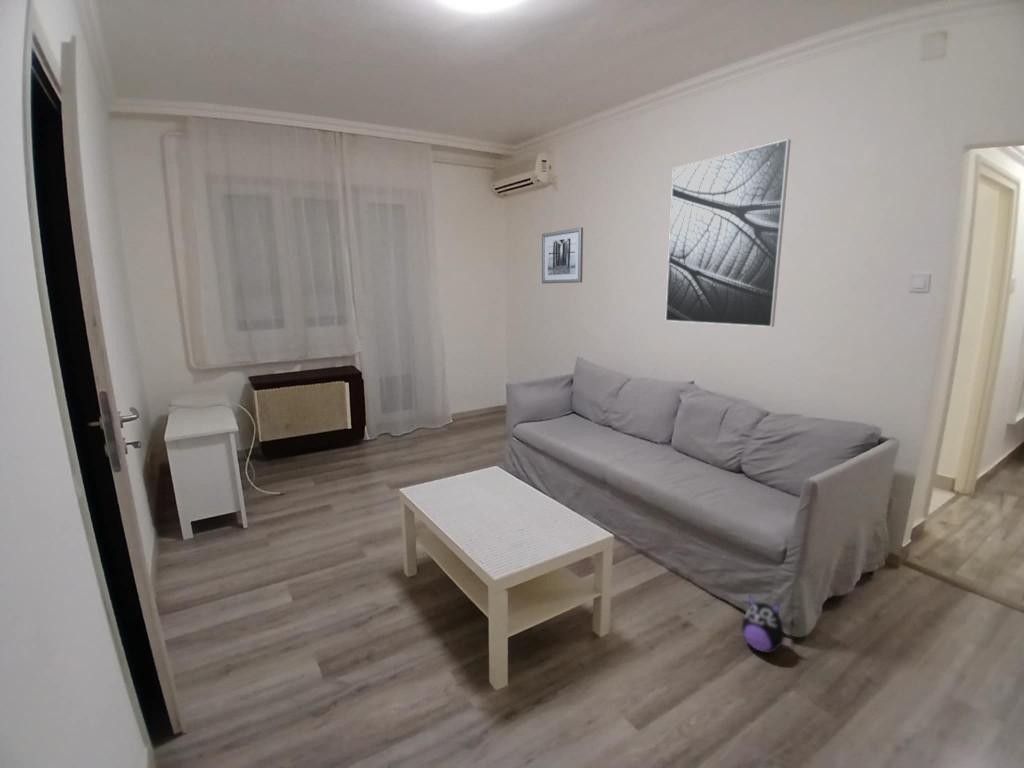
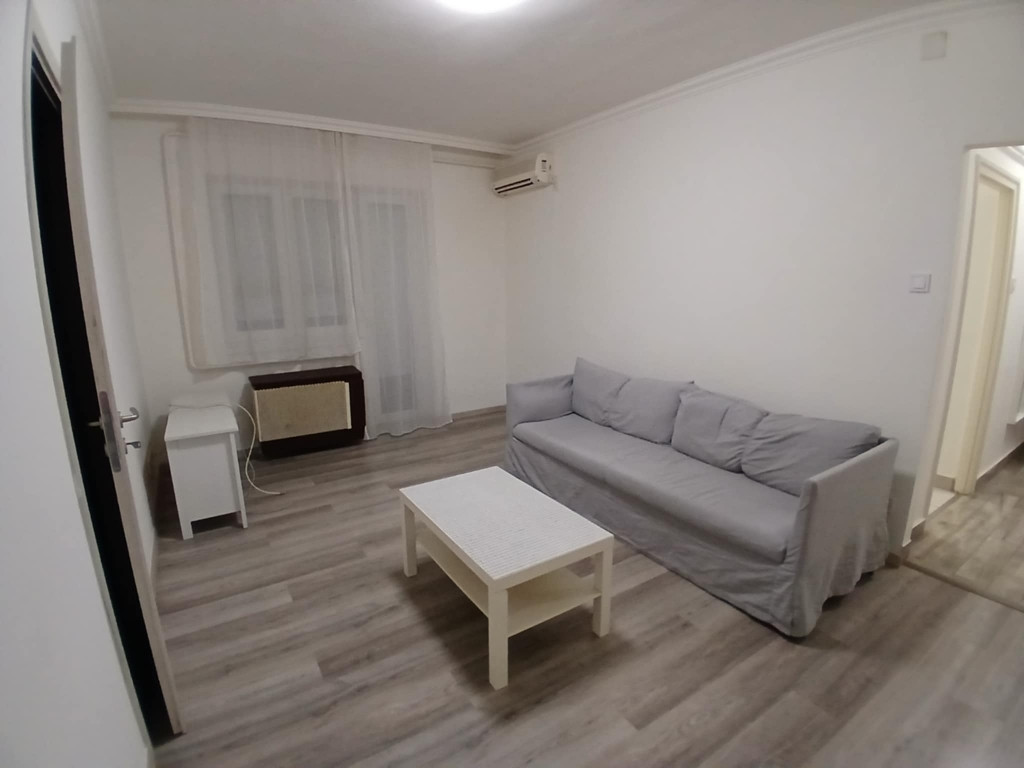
- plush toy [741,595,793,654]
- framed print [665,138,792,328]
- wall art [541,226,584,284]
